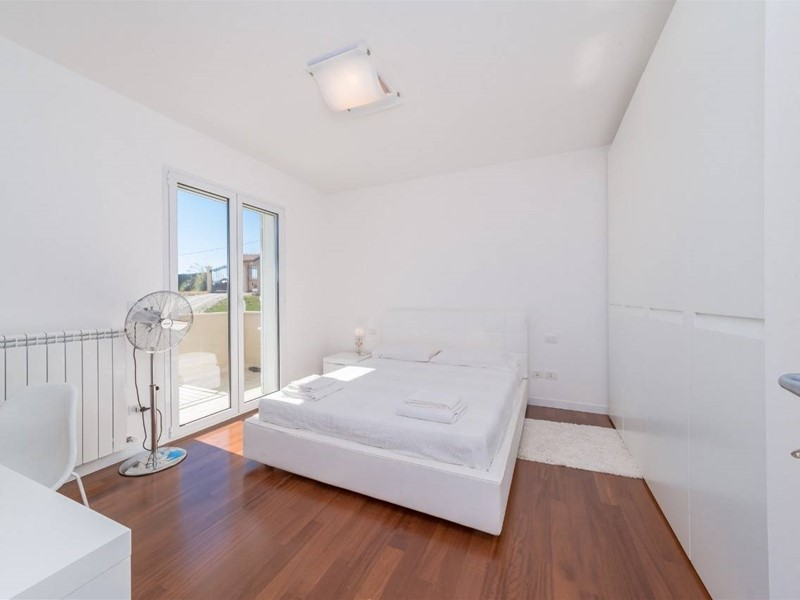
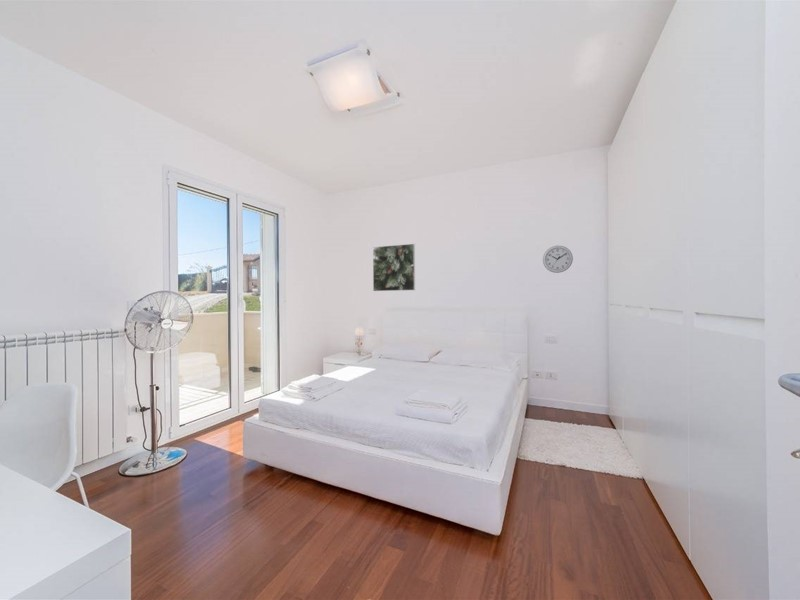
+ wall clock [542,245,574,274]
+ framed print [372,243,416,292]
